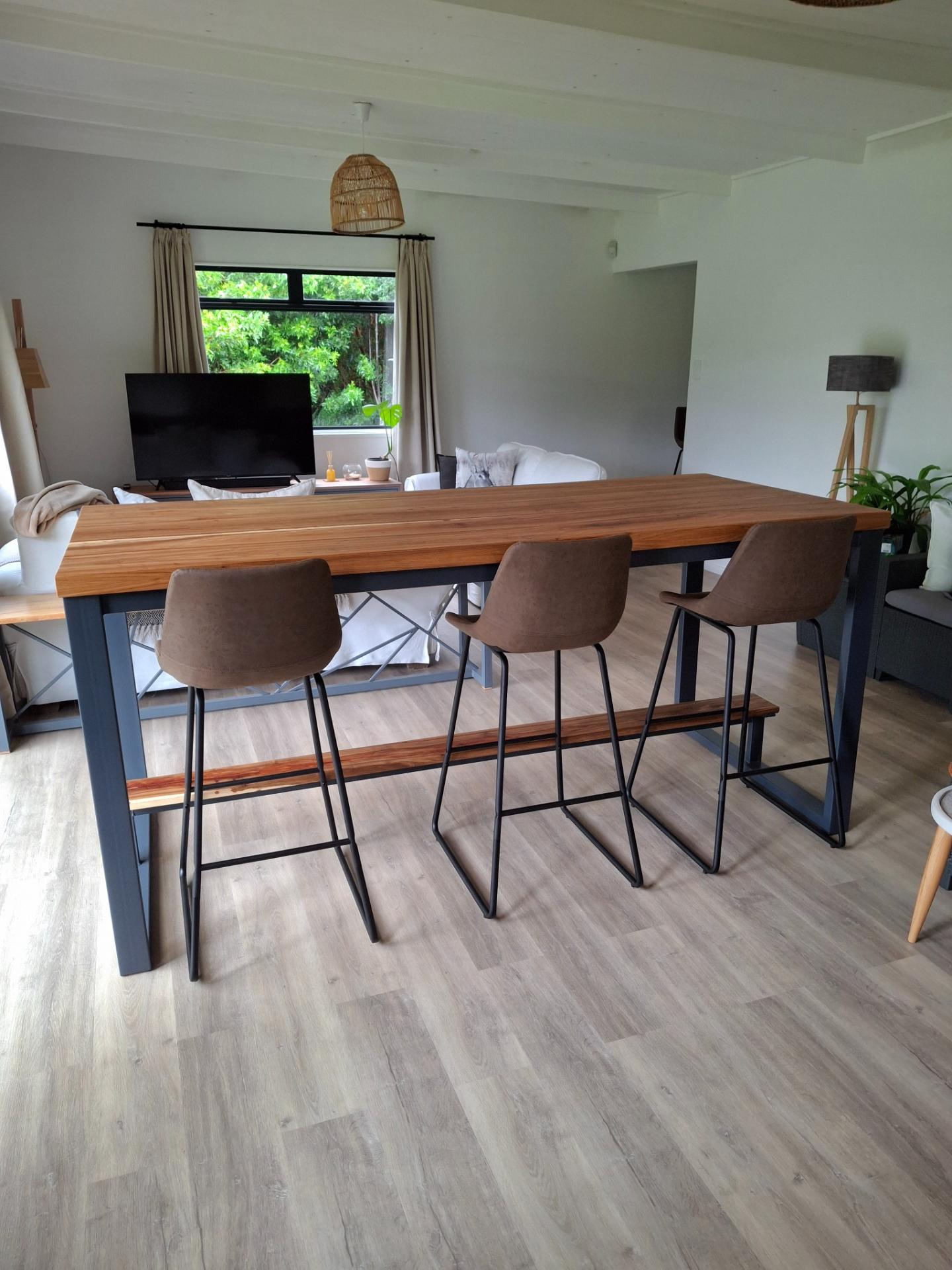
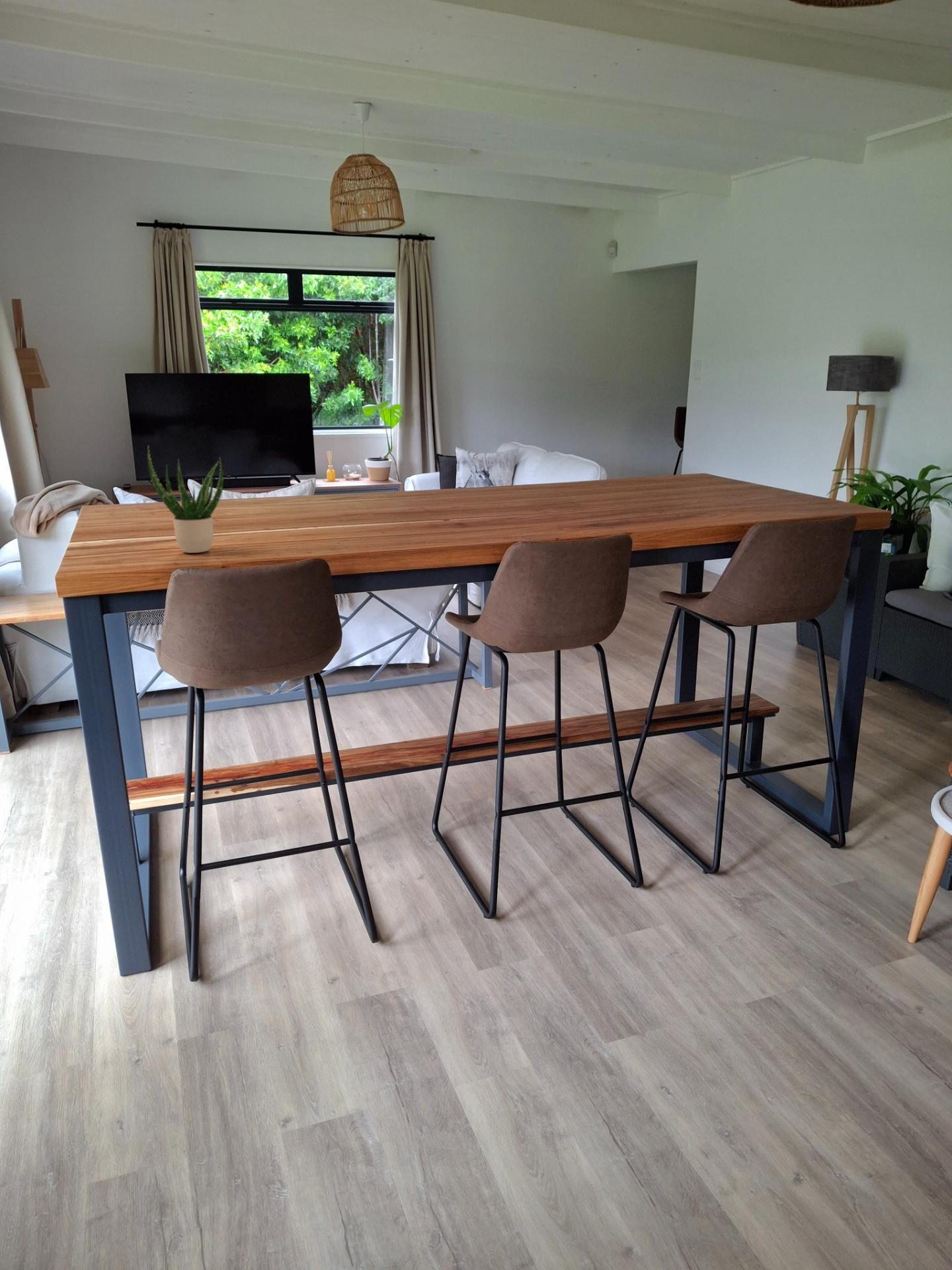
+ potted plant [147,444,224,554]
